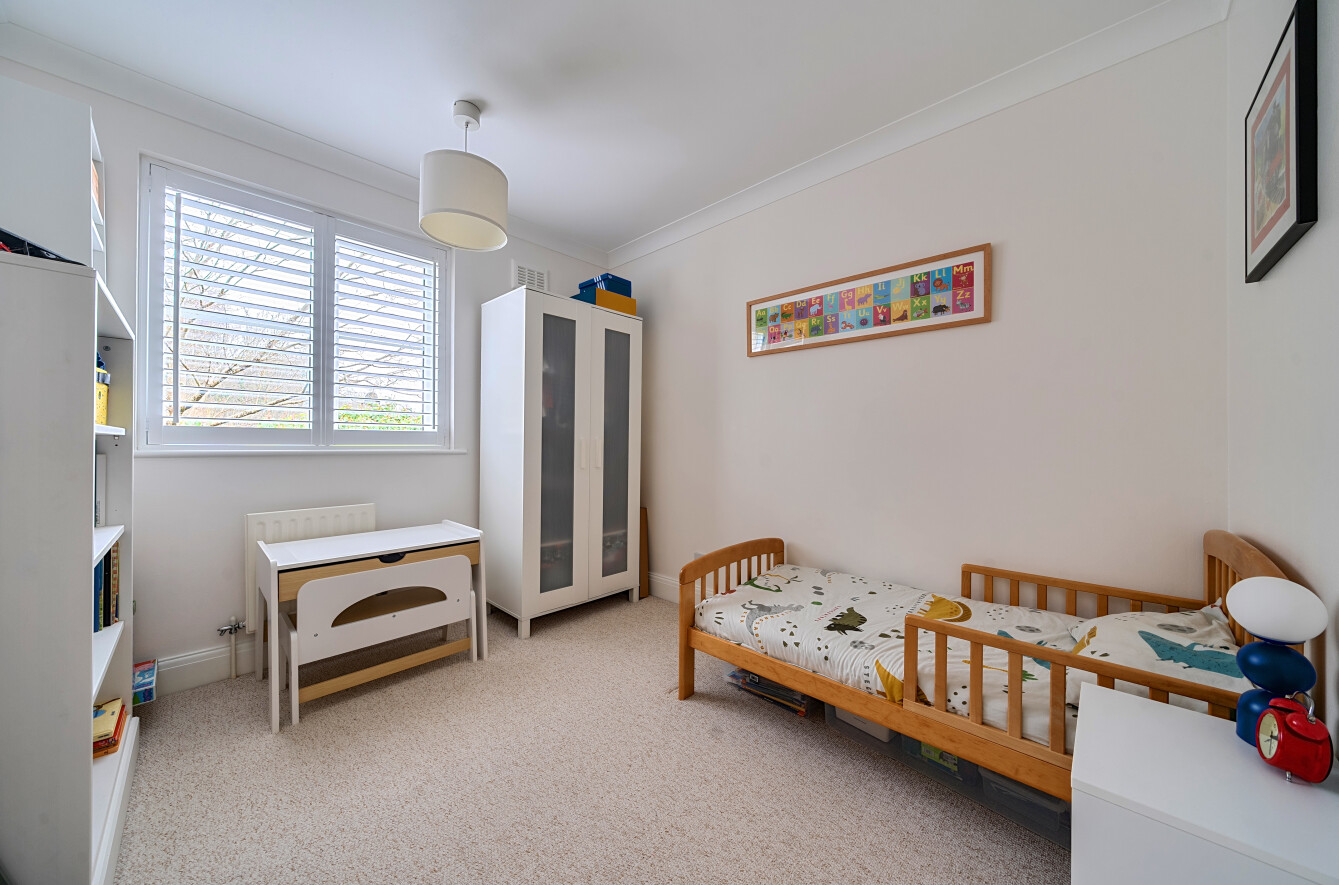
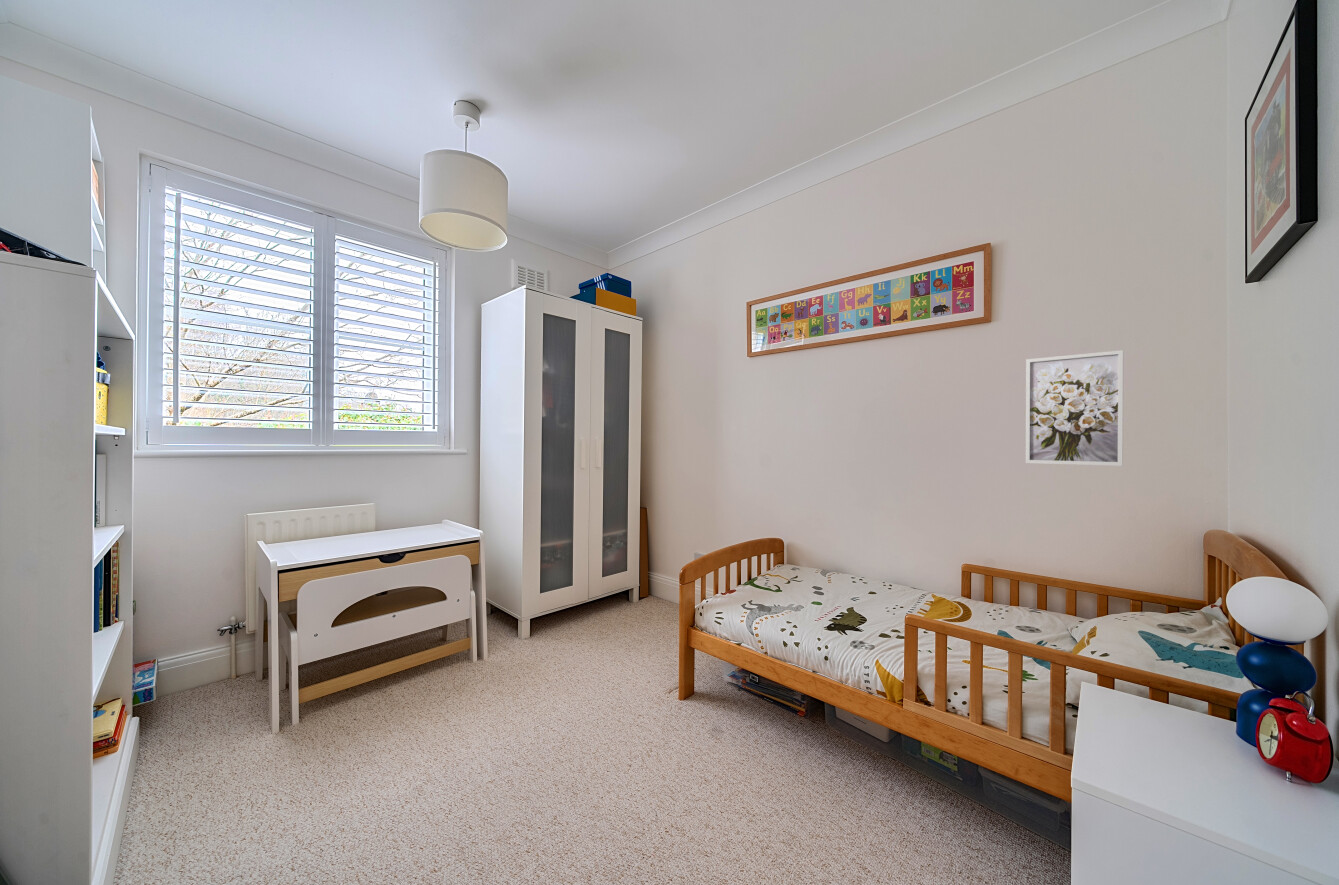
+ wall art [1025,349,1124,467]
